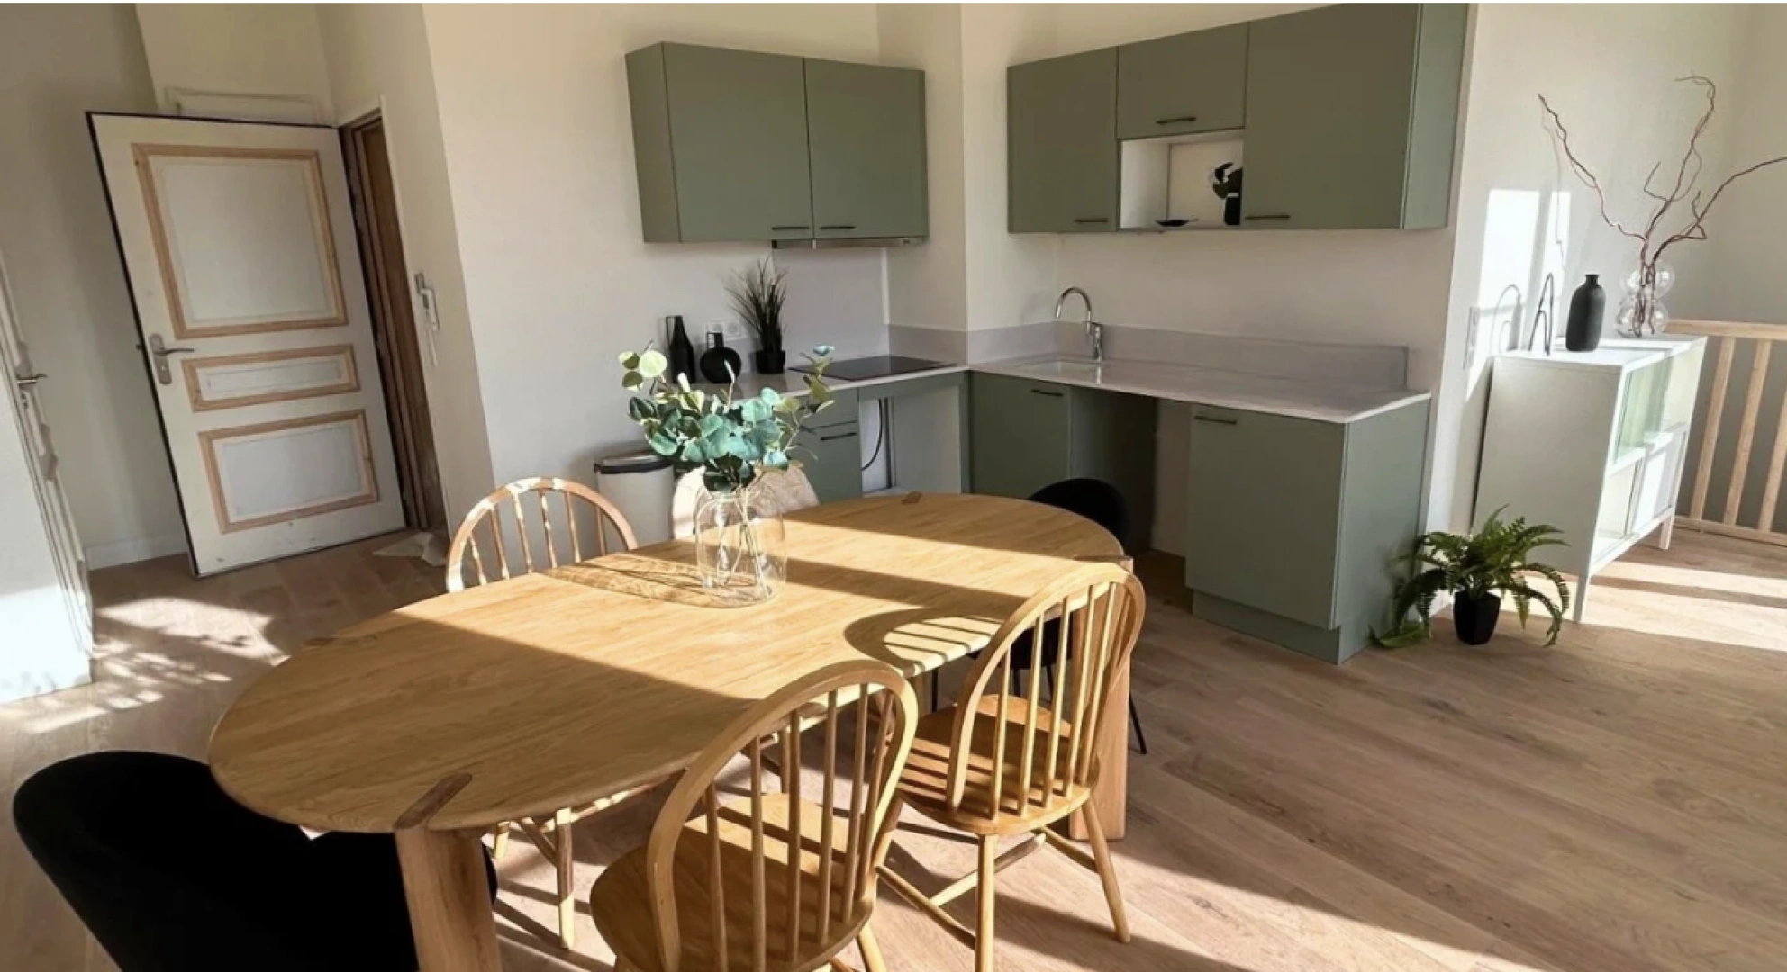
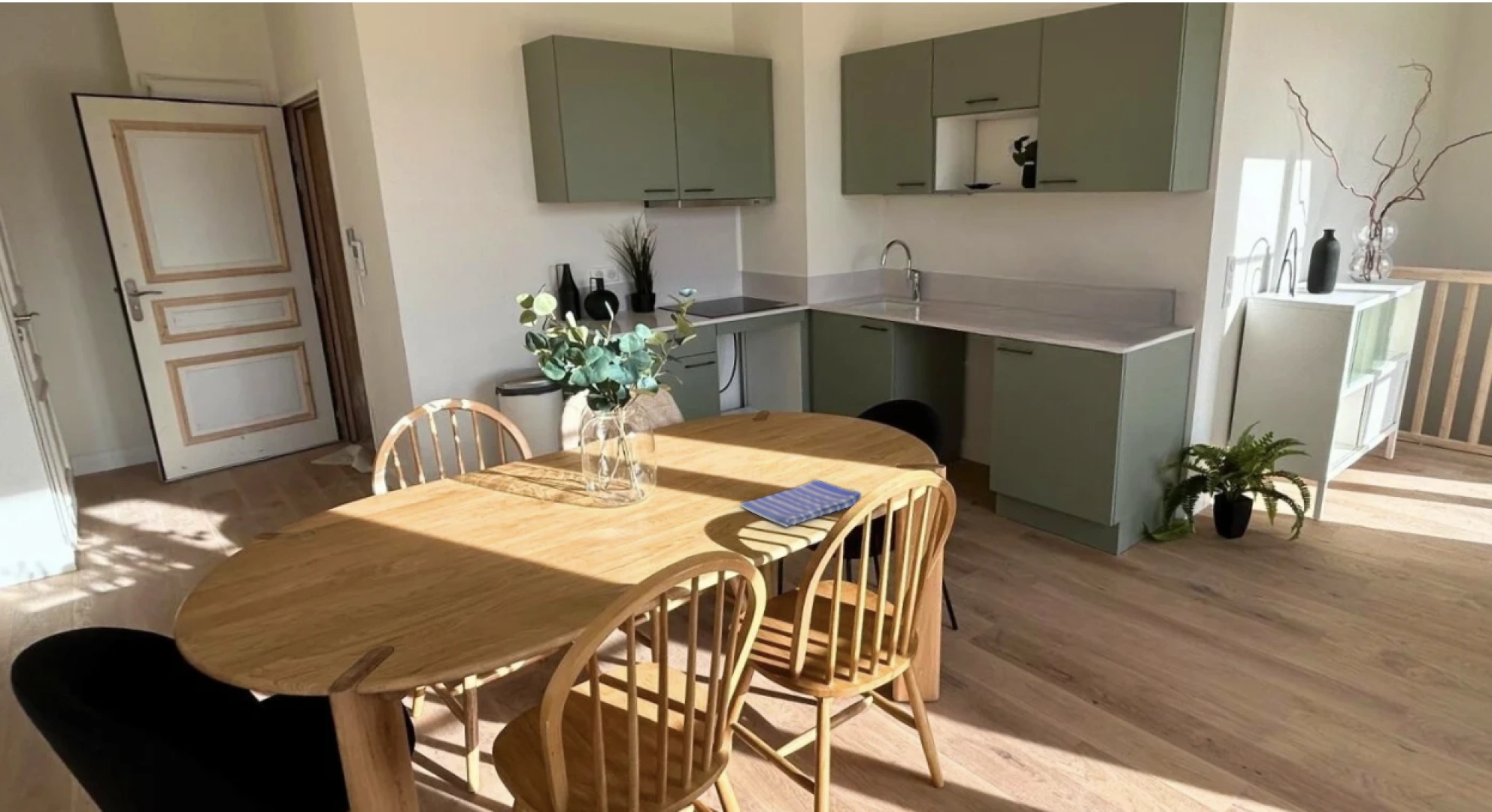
+ dish towel [739,480,863,528]
